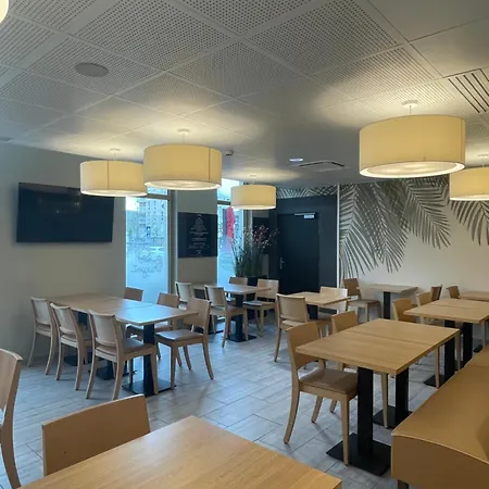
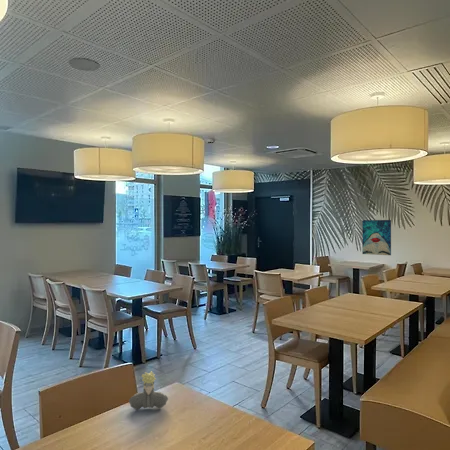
+ bust sculpture [128,370,169,411]
+ wall art [361,219,392,256]
